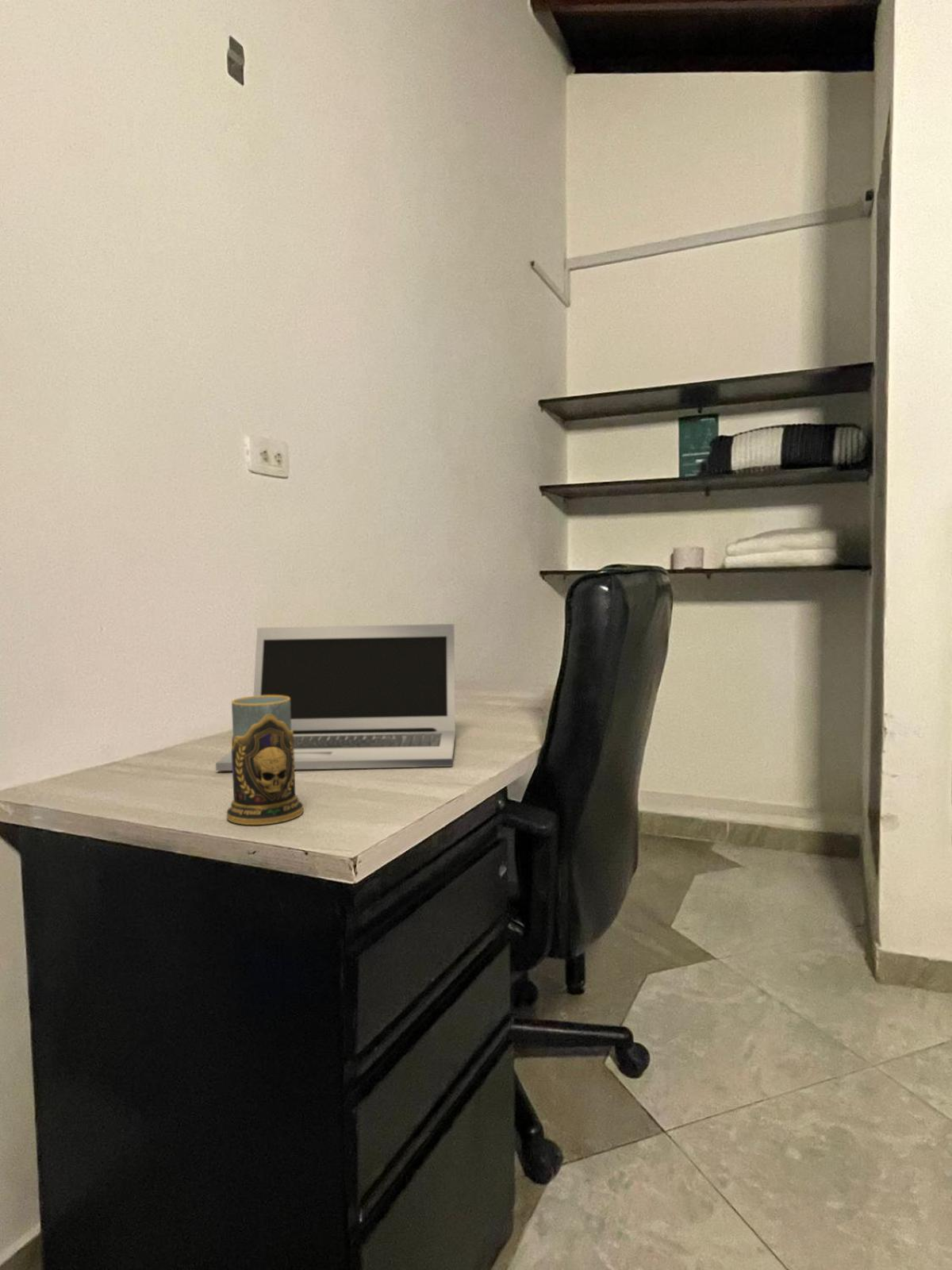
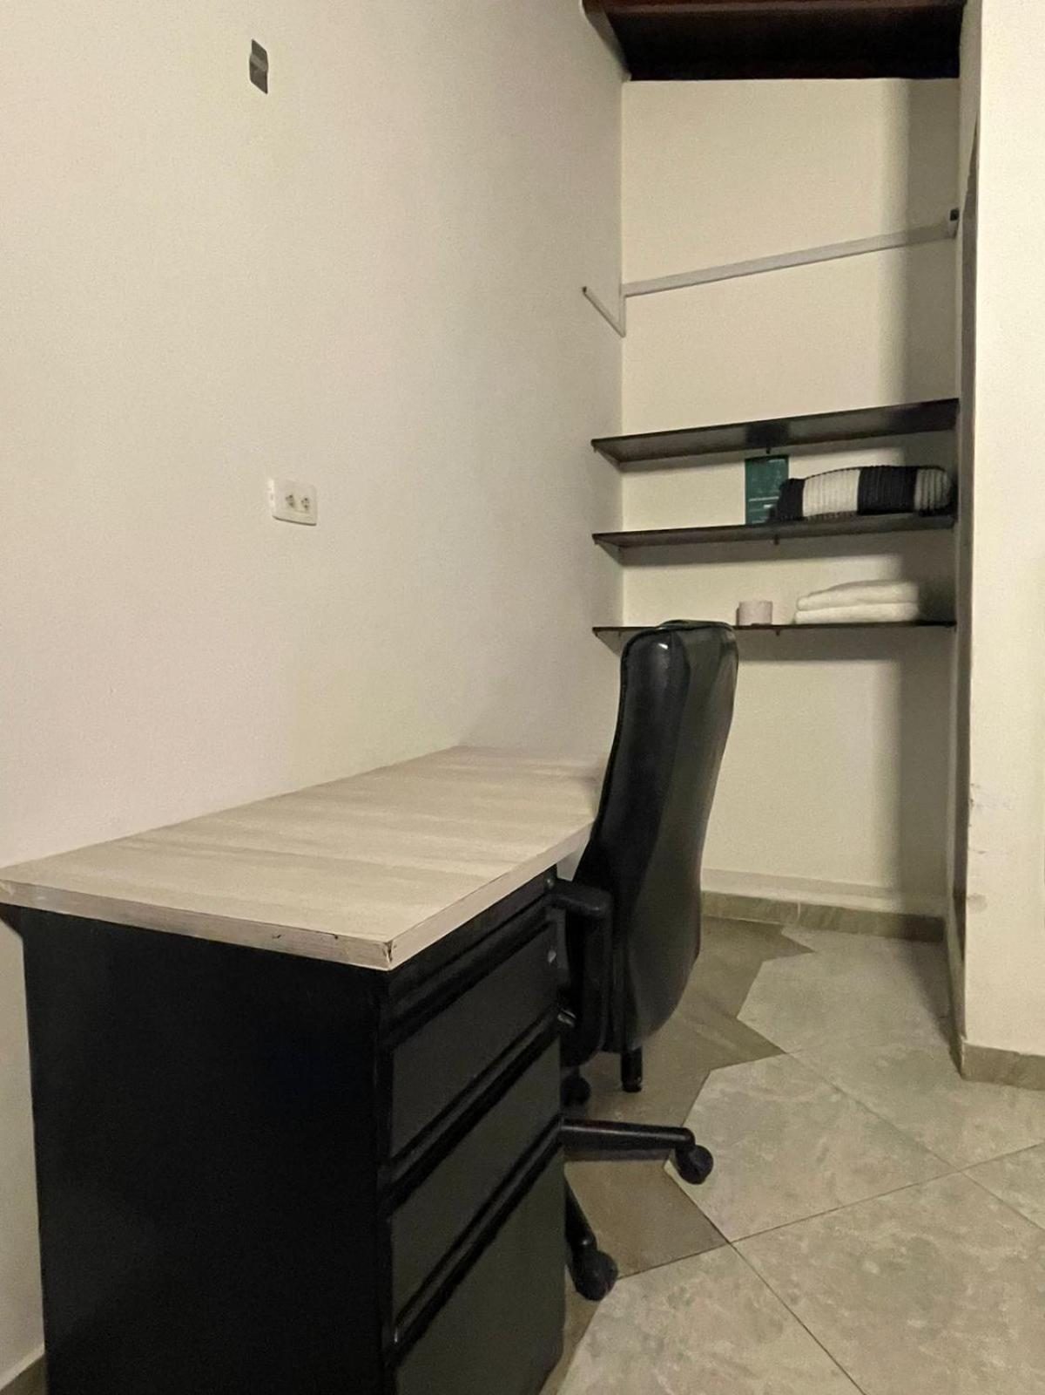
- laptop [215,623,456,772]
- mug [226,695,304,825]
